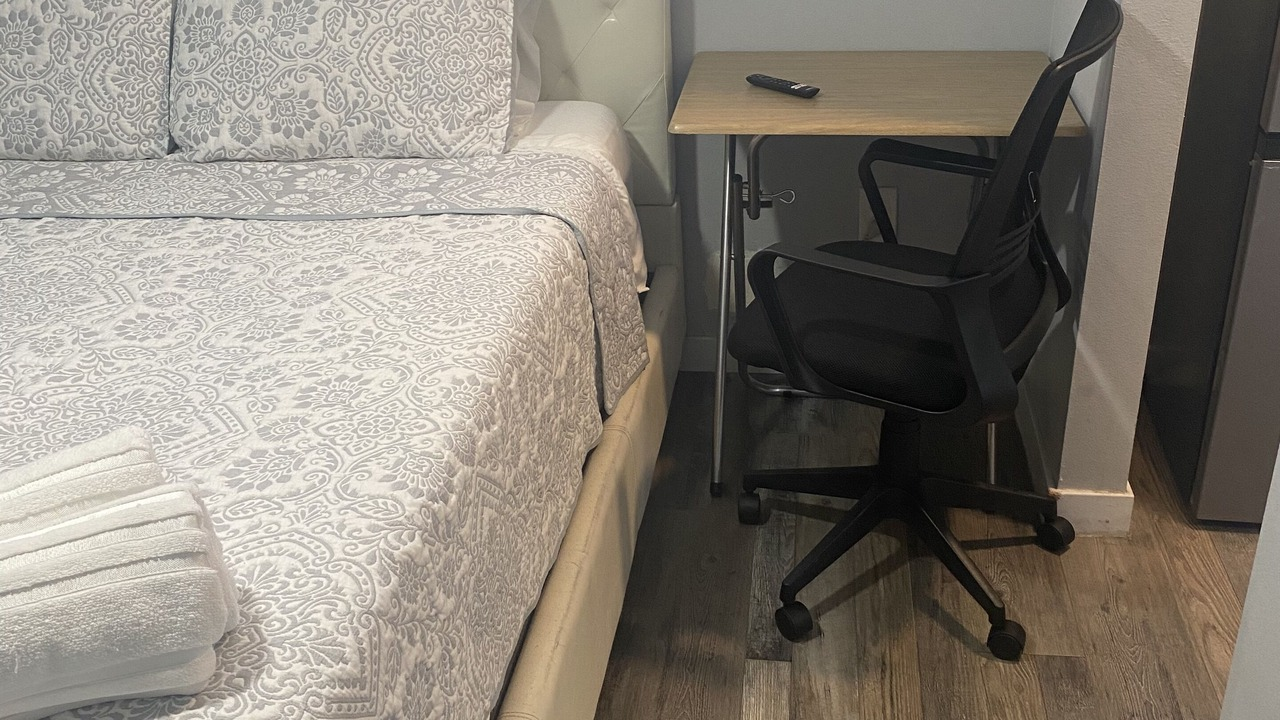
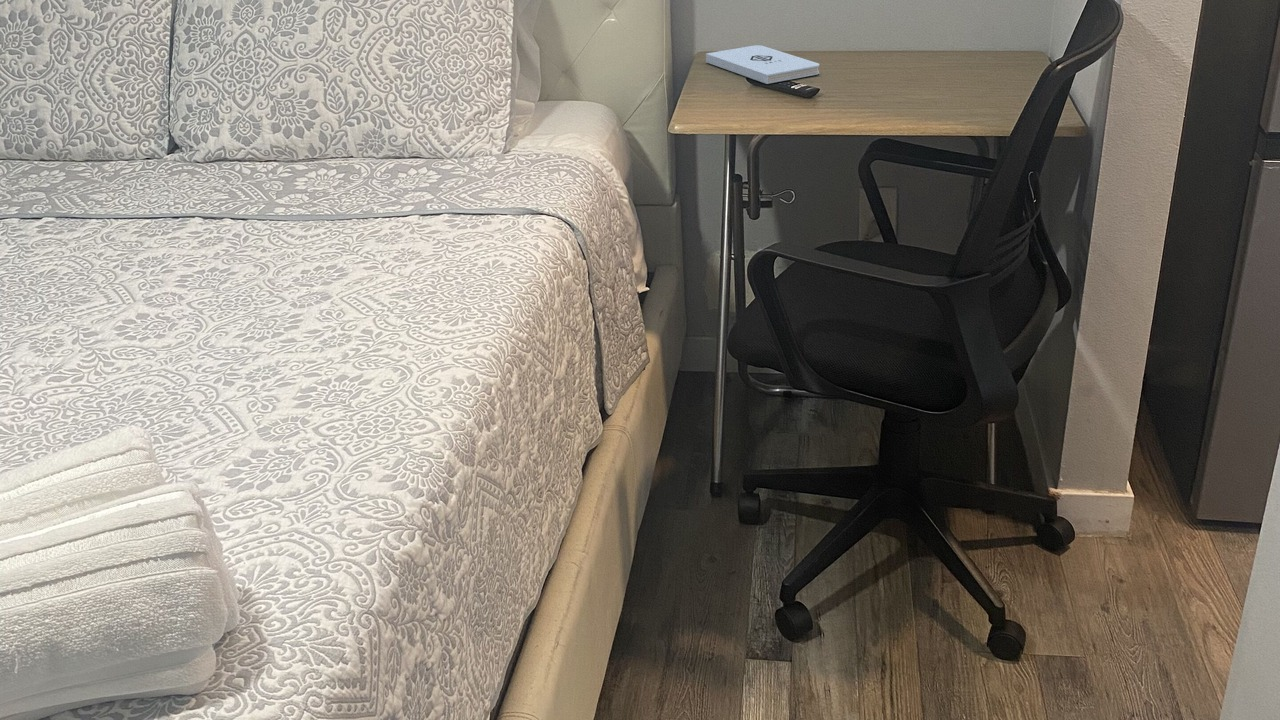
+ notepad [705,44,820,85]
